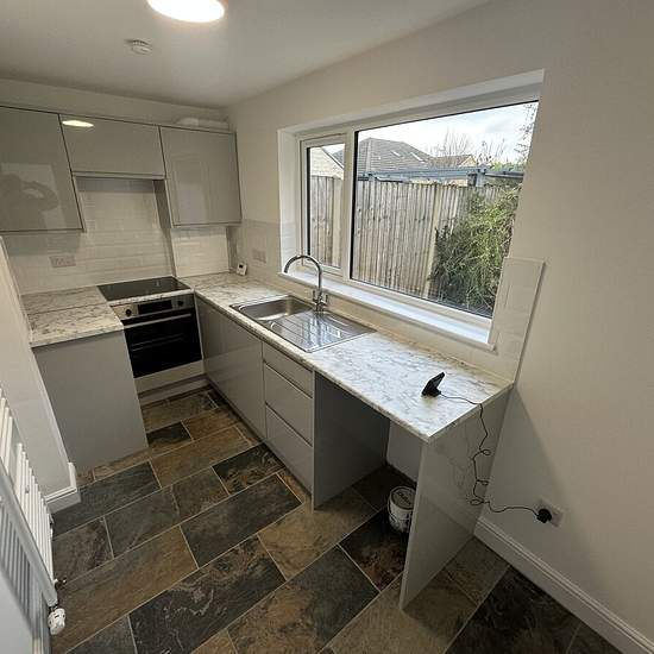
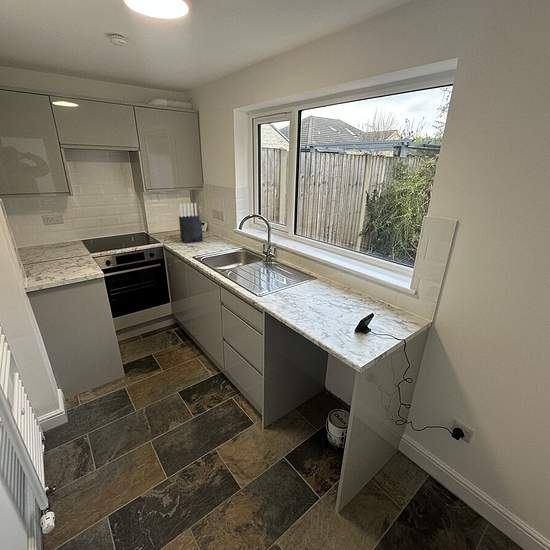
+ knife block [178,202,204,244]
